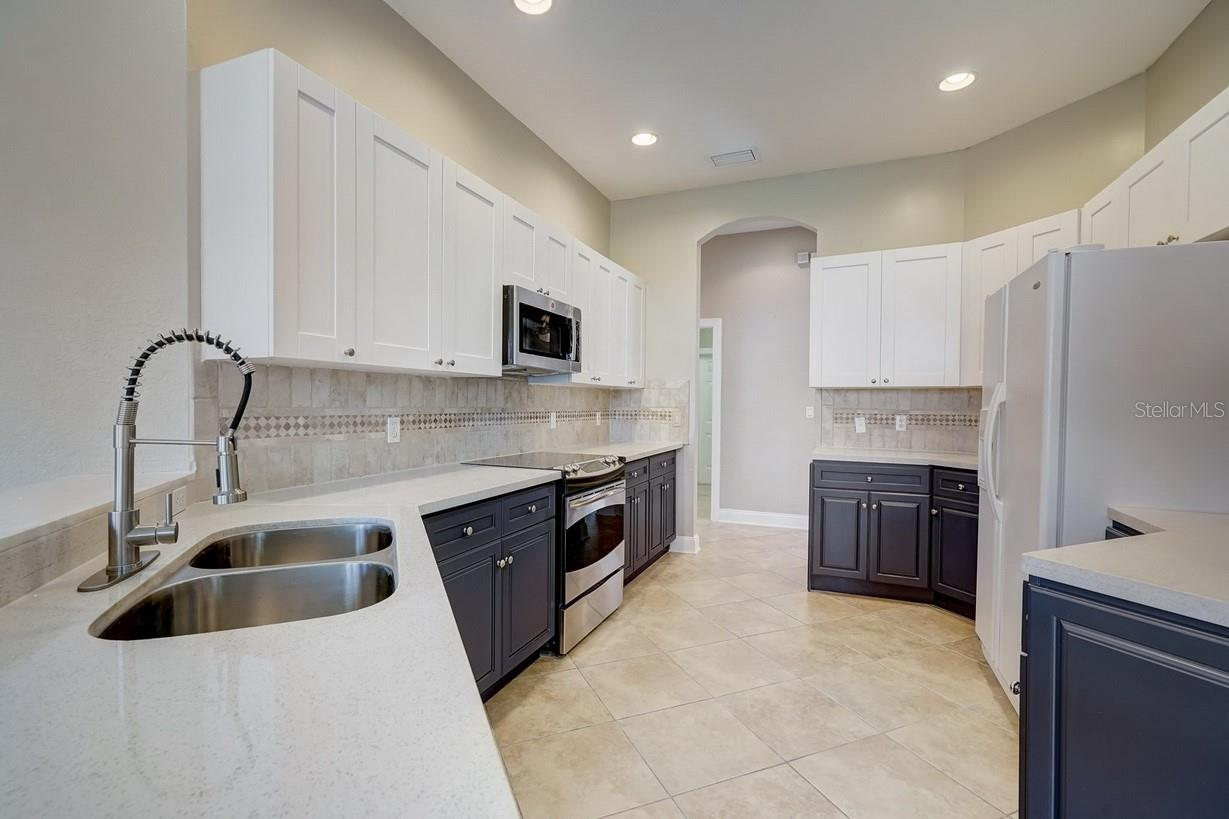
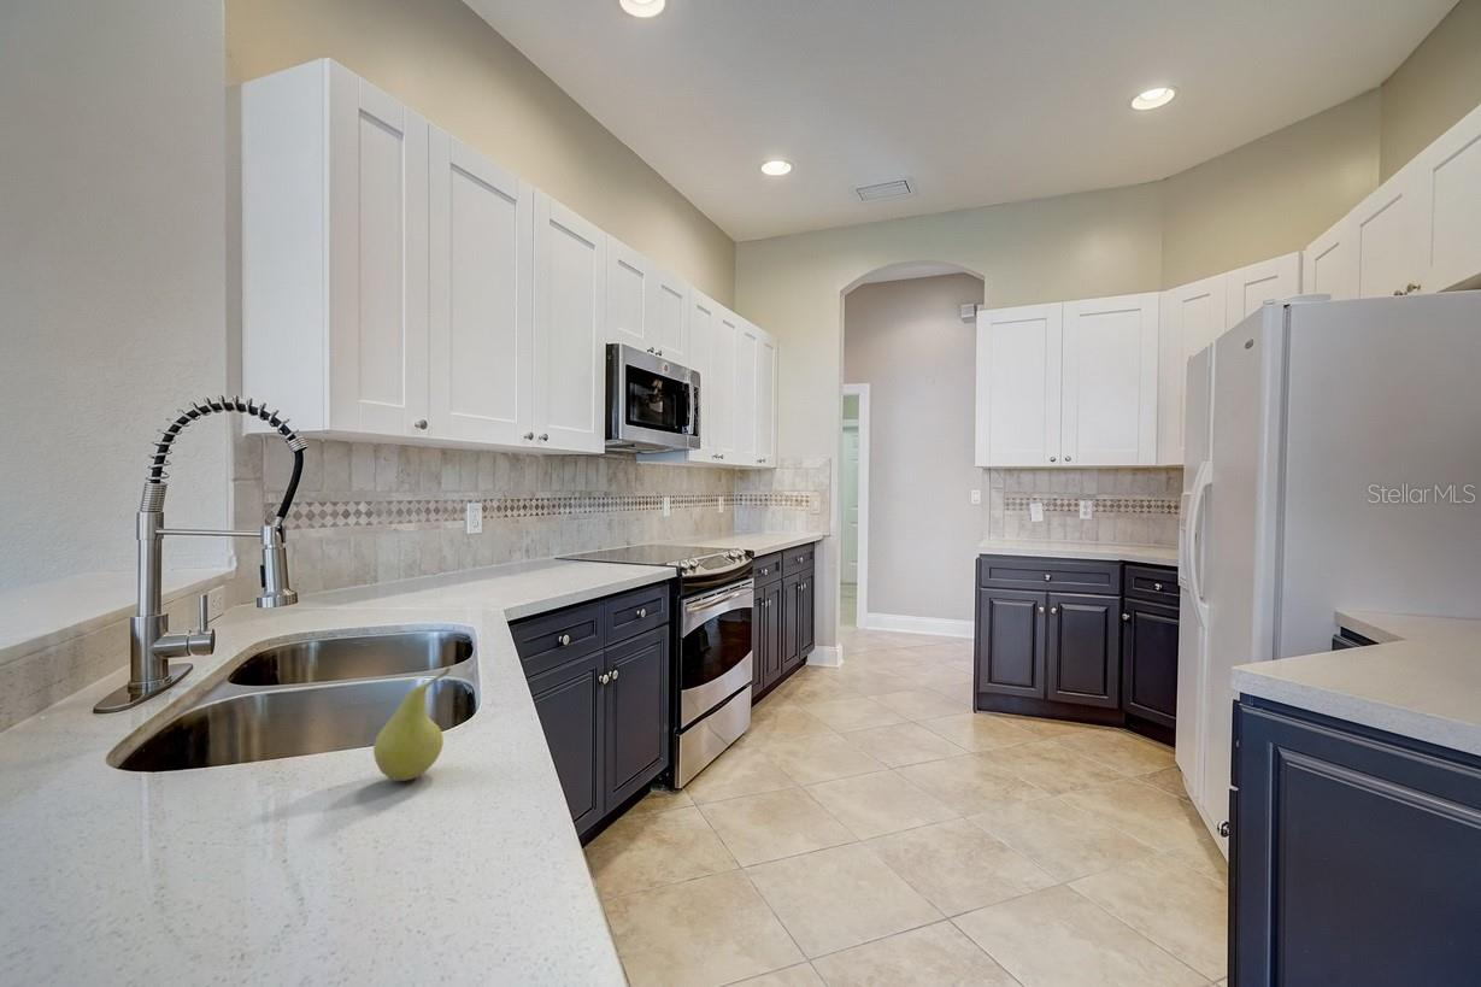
+ fruit [372,666,452,782]
